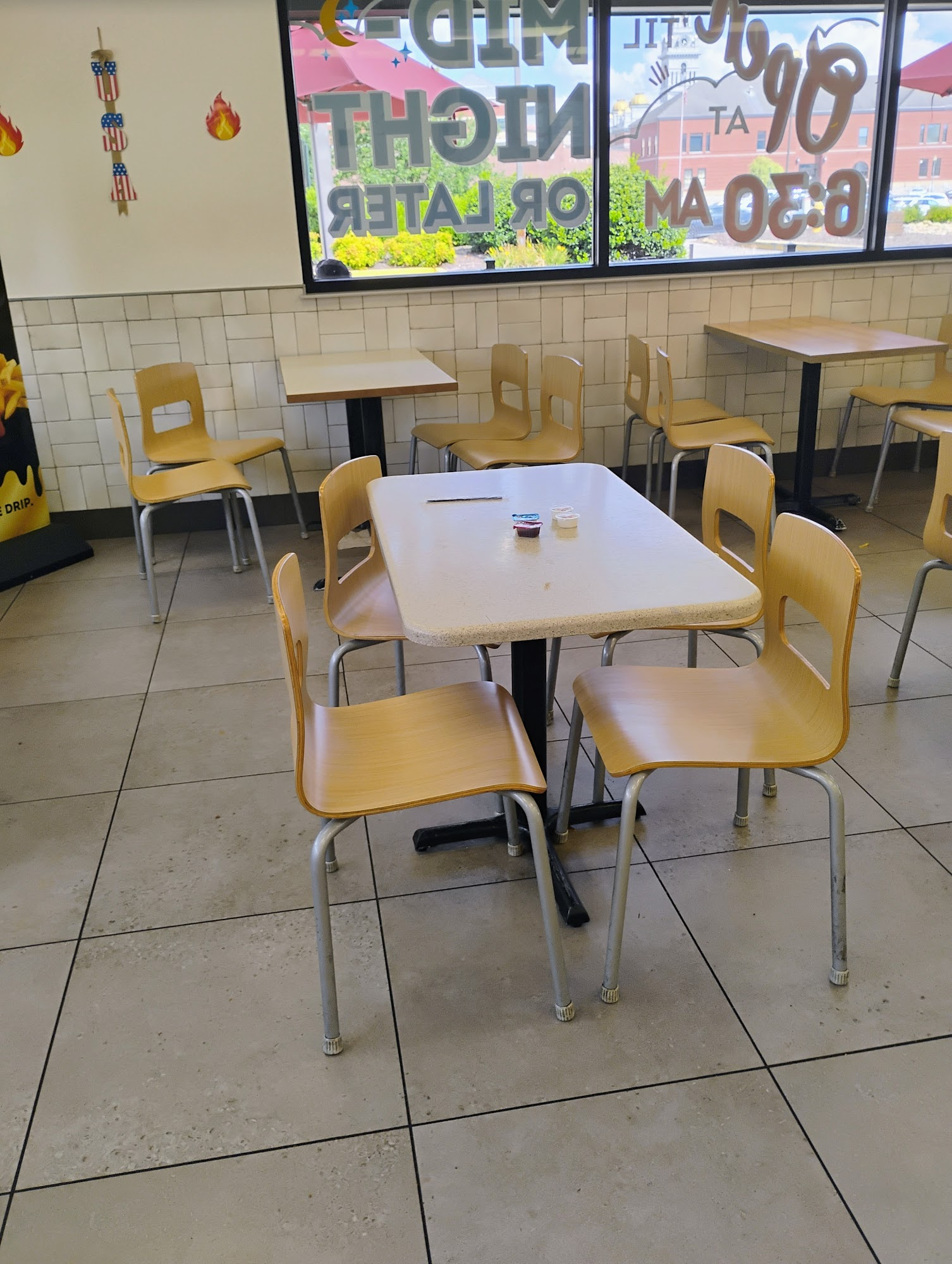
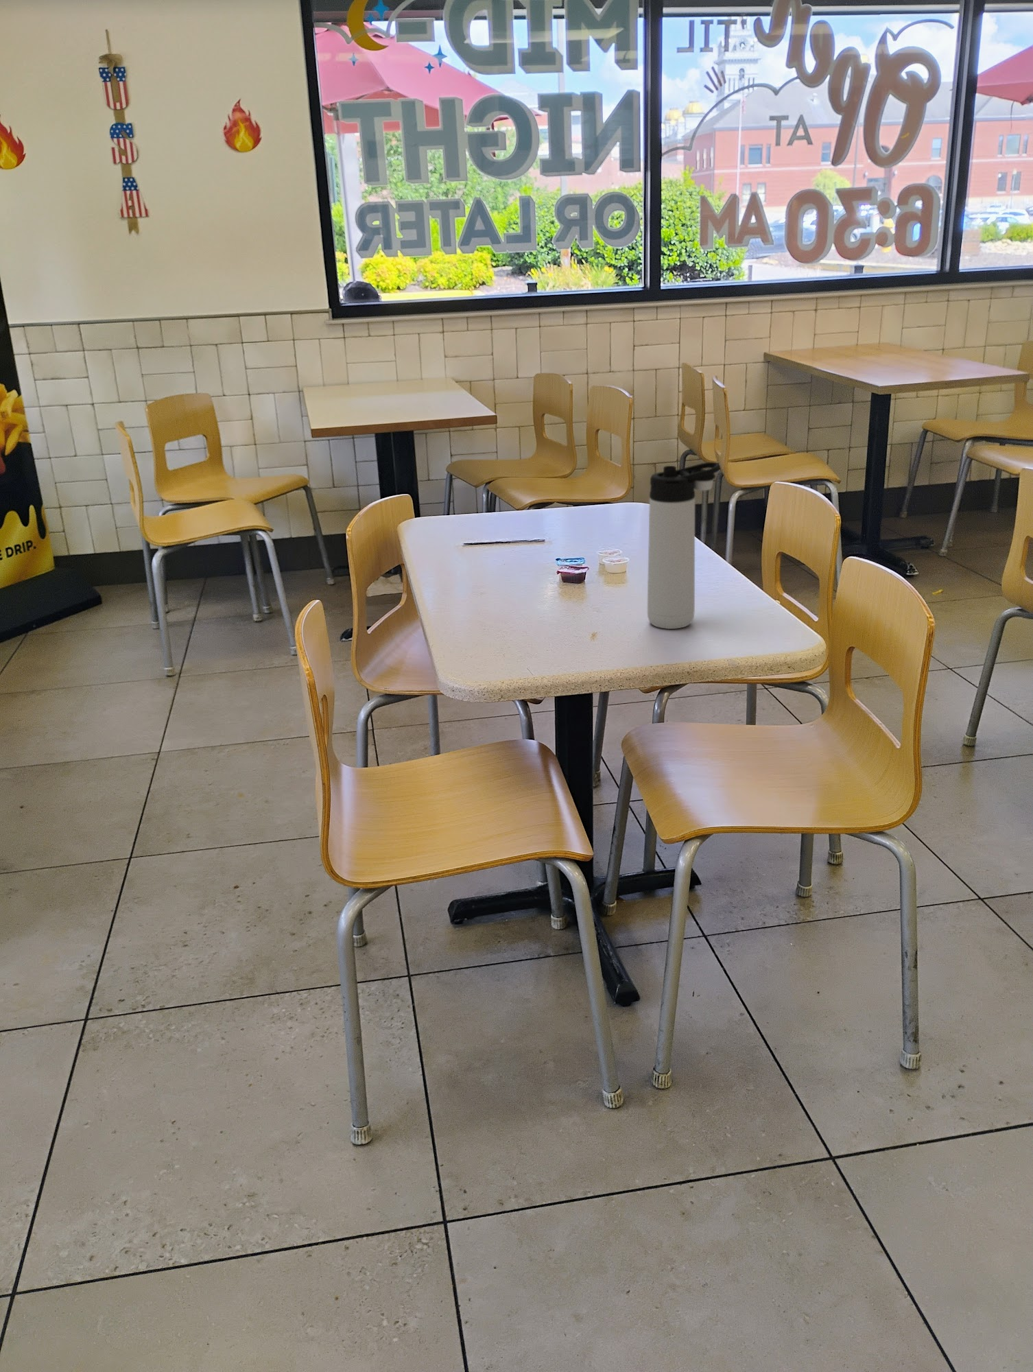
+ thermos bottle [647,461,720,630]
